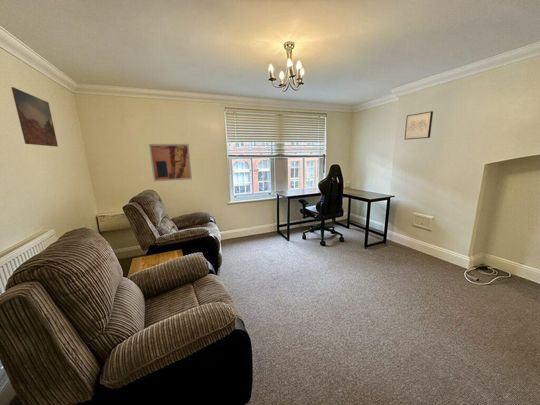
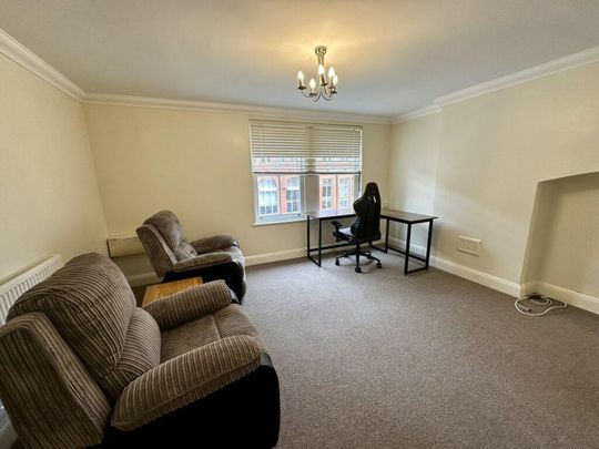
- wall art [148,143,193,182]
- wall art [10,86,59,148]
- wall art [404,110,434,141]
